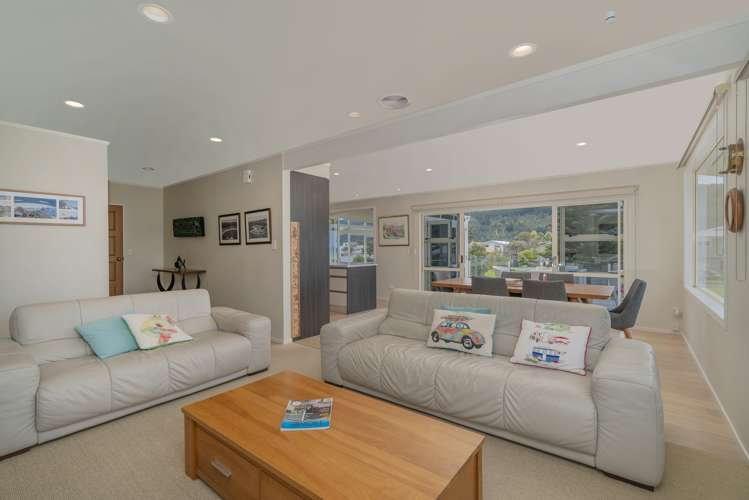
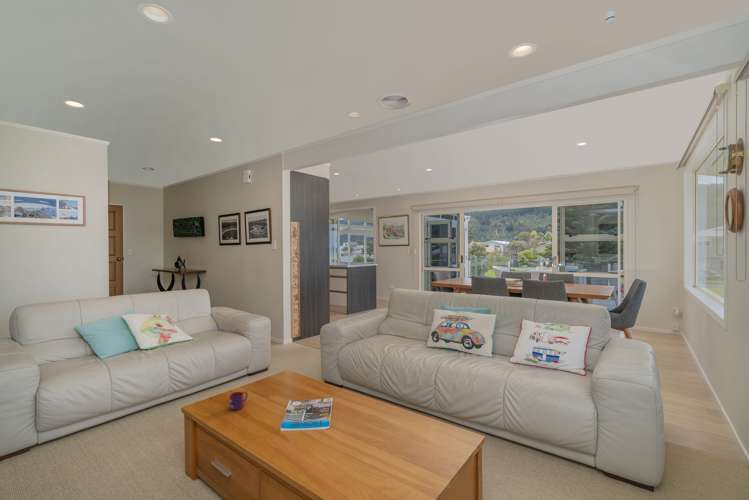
+ mug [229,391,249,411]
